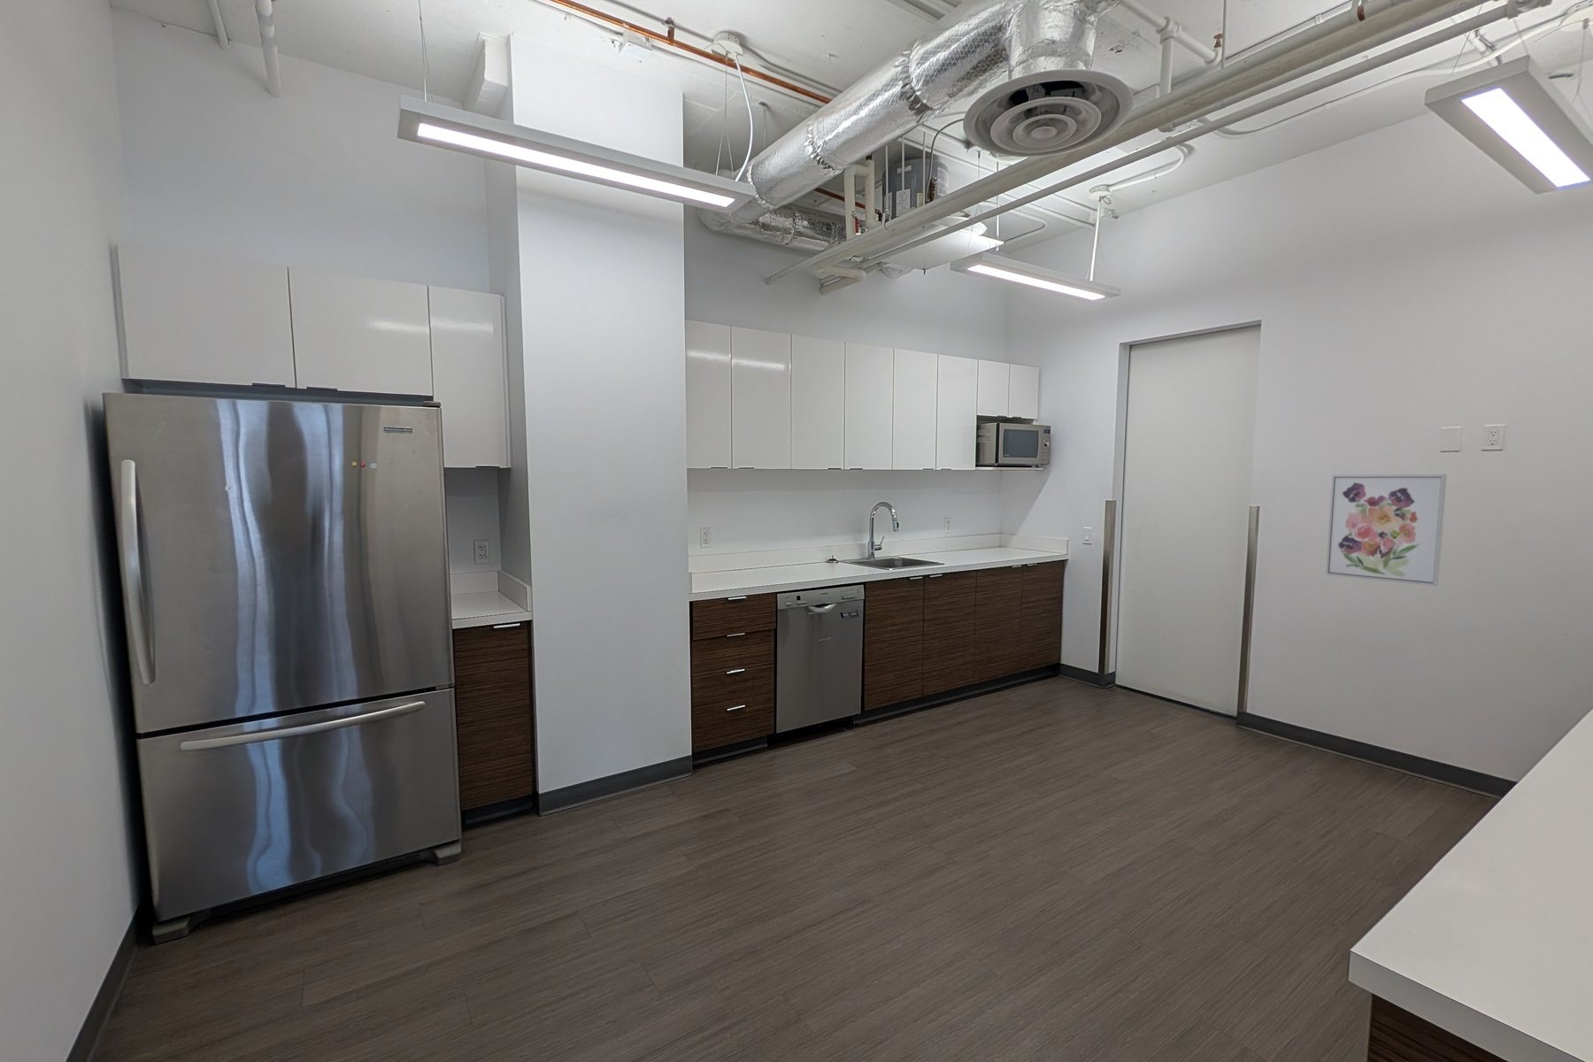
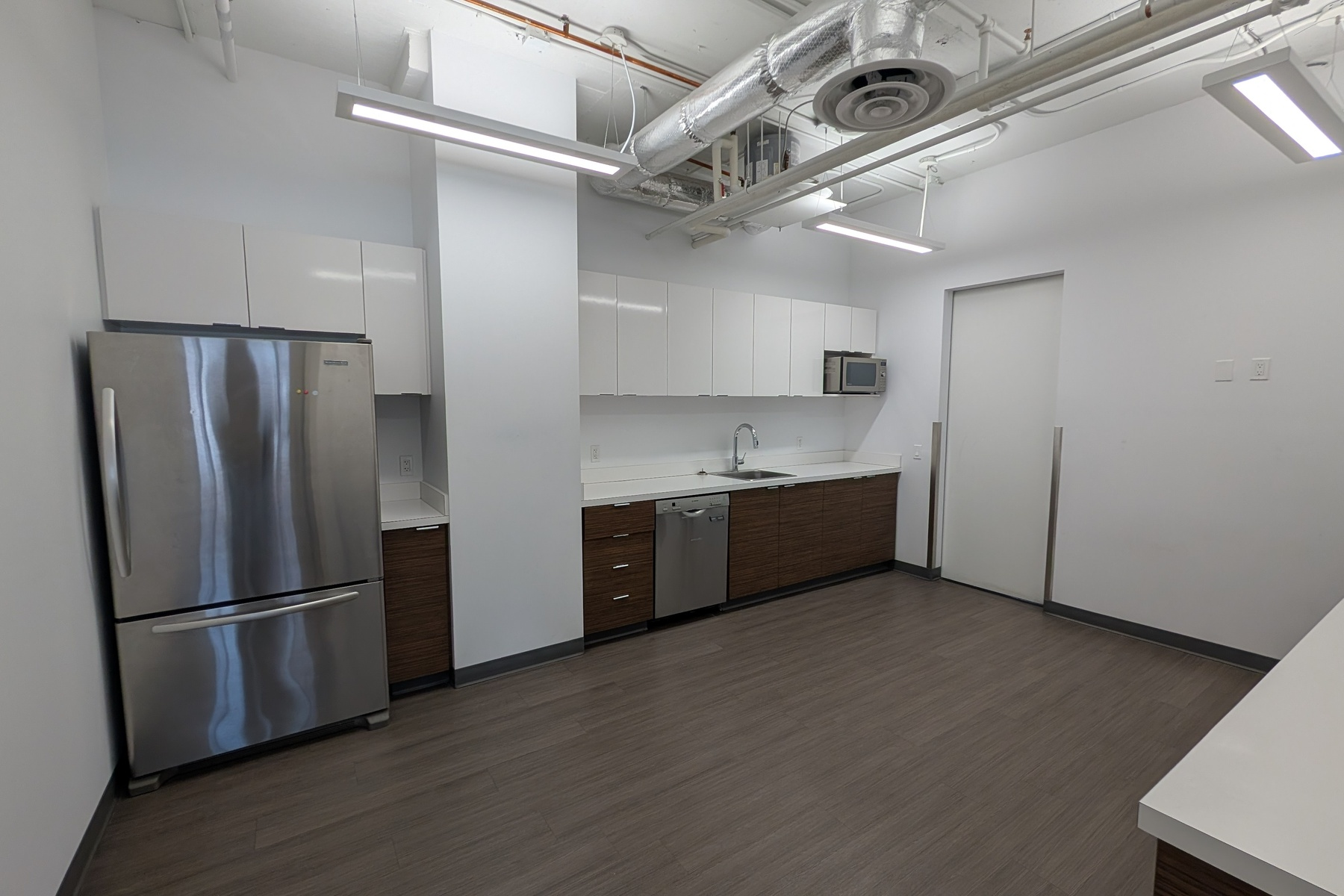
- wall art [1325,473,1448,587]
